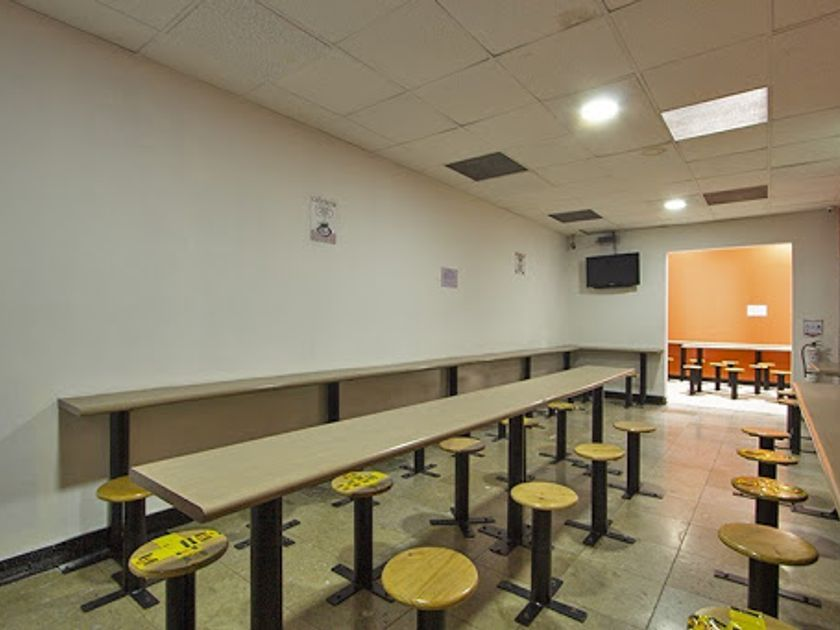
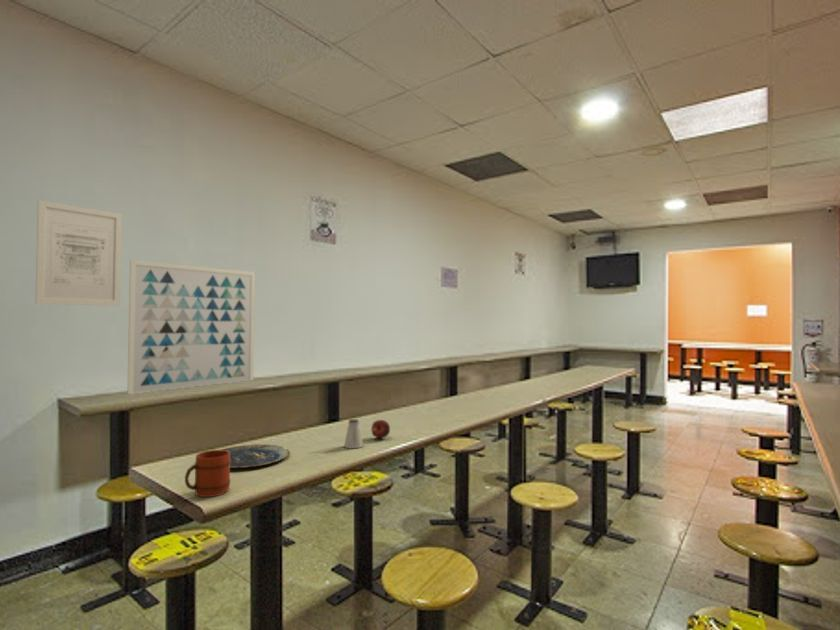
+ plate [220,443,290,469]
+ saltshaker [343,418,364,449]
+ mug [184,449,231,498]
+ wall art [35,199,123,307]
+ apple [370,419,391,439]
+ wall art [126,259,256,395]
